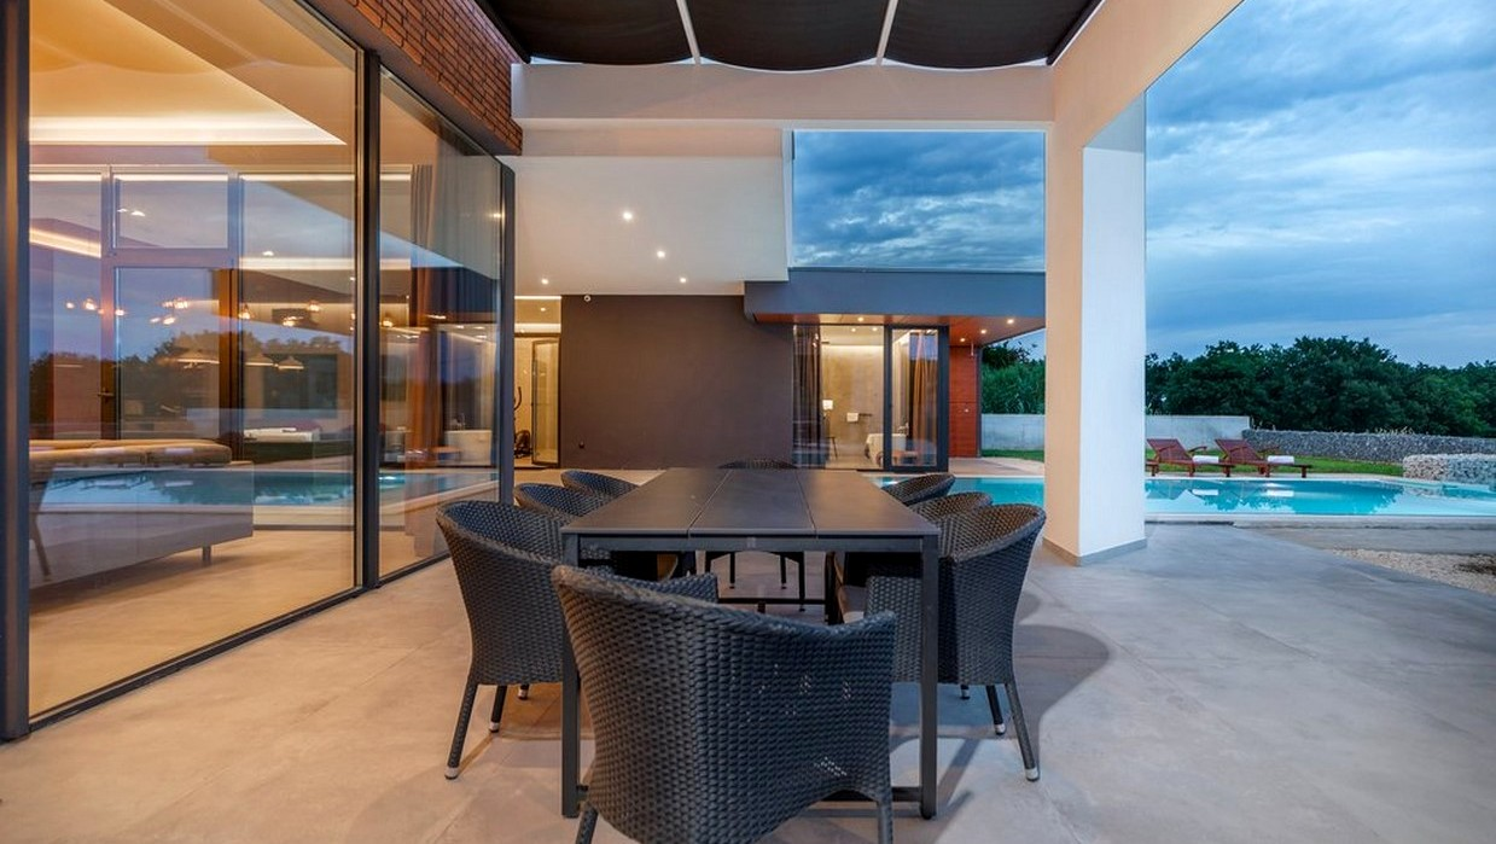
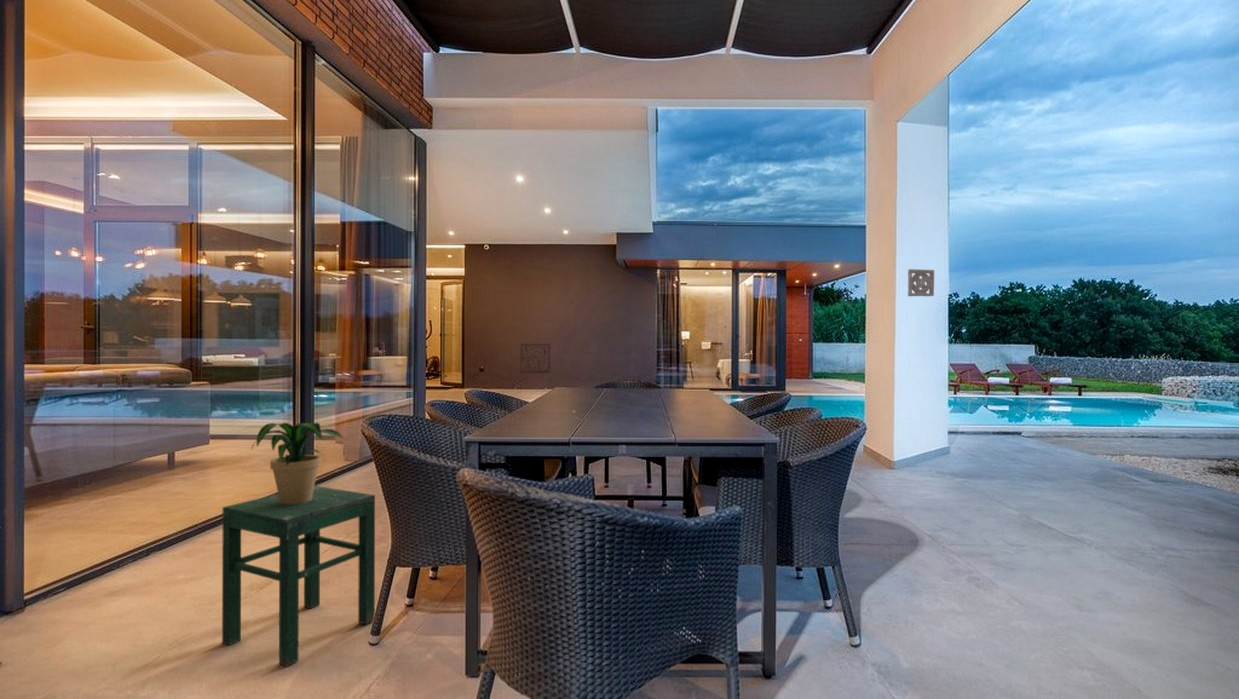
+ potted plant [250,422,347,505]
+ wall ornament [907,268,935,297]
+ stool [221,485,376,668]
+ decorative wall panel [520,343,551,374]
